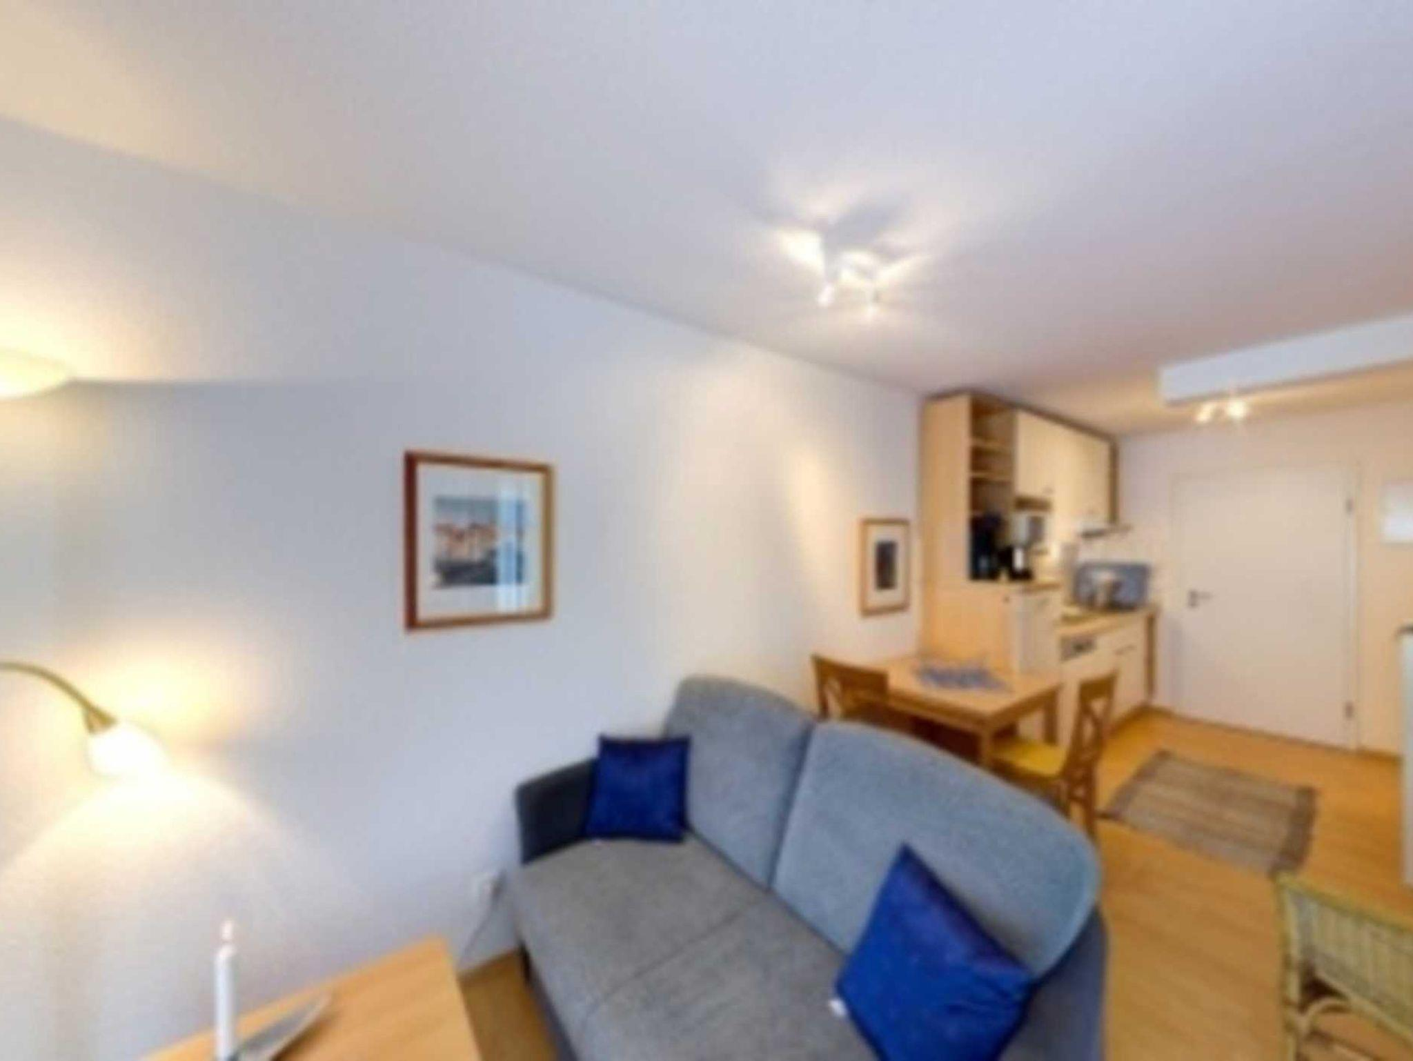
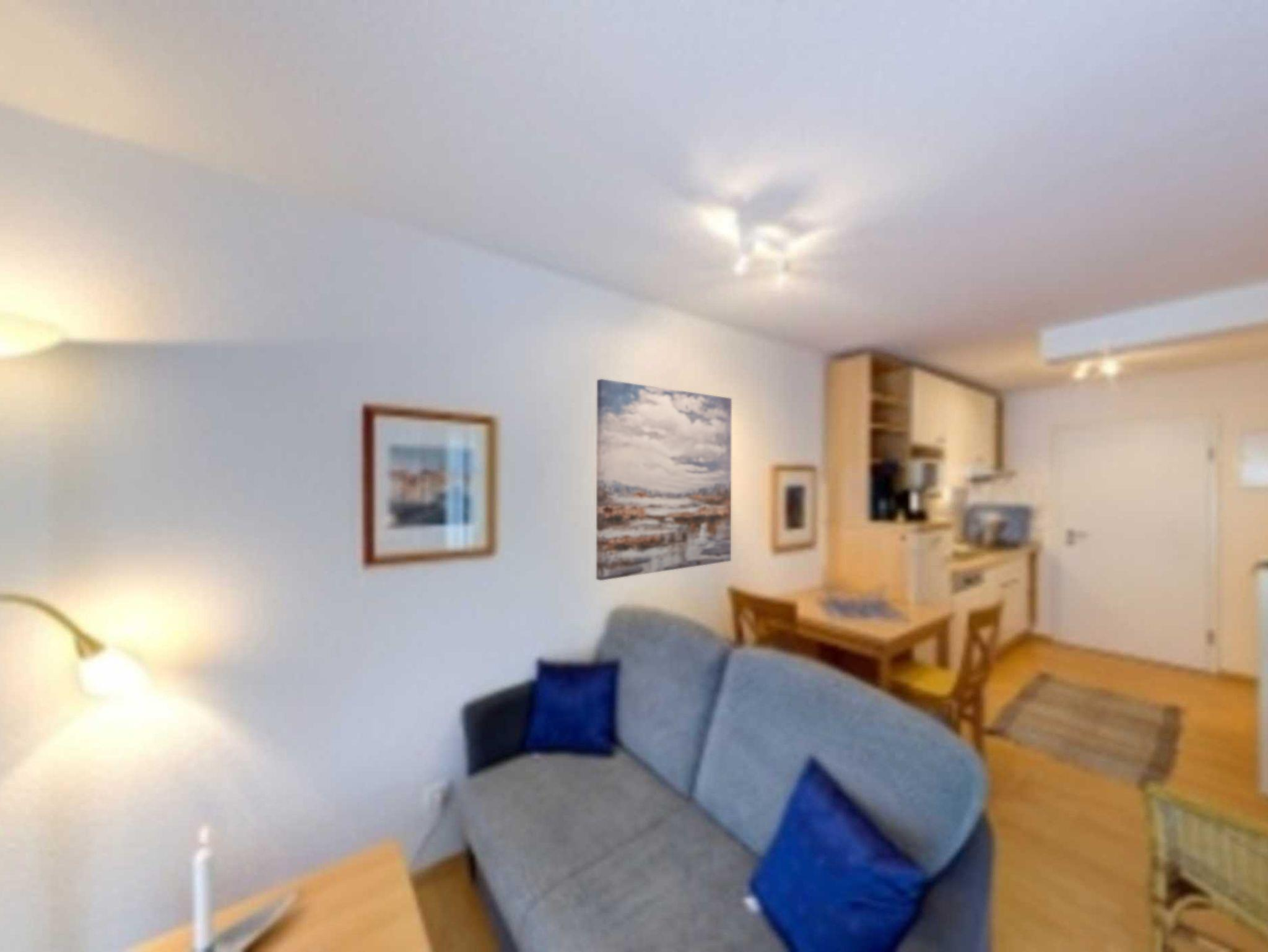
+ wall art [596,378,732,581]
